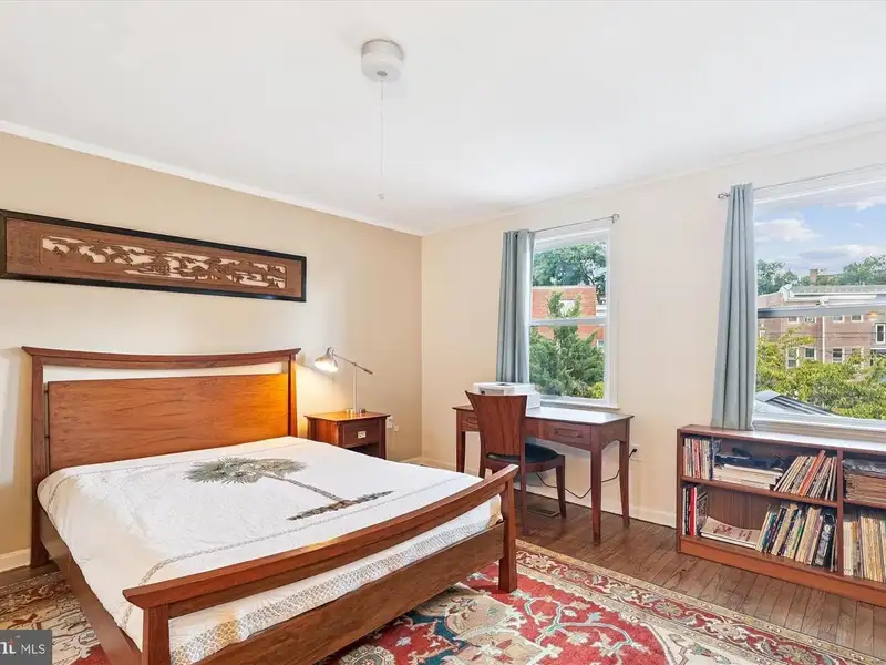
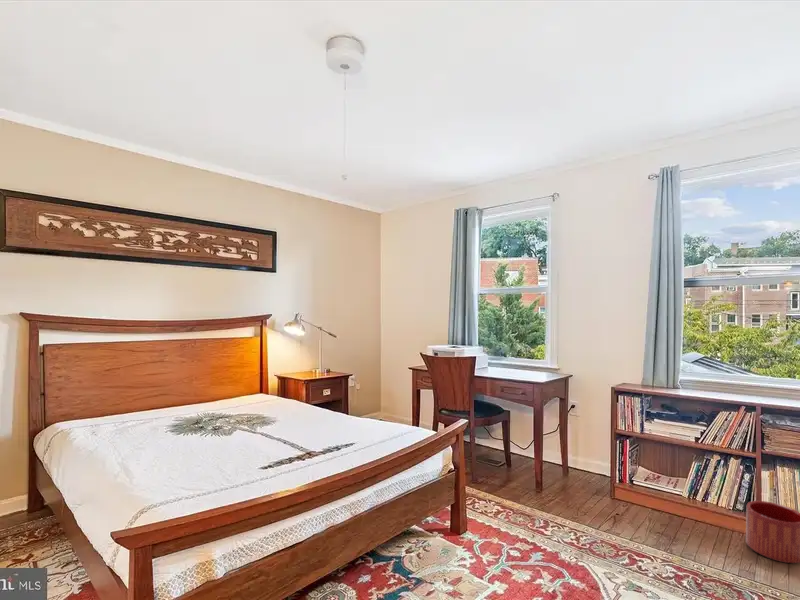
+ planter [745,500,800,564]
